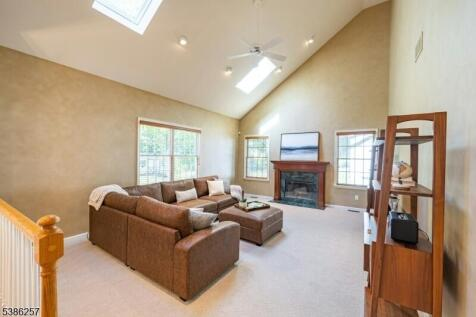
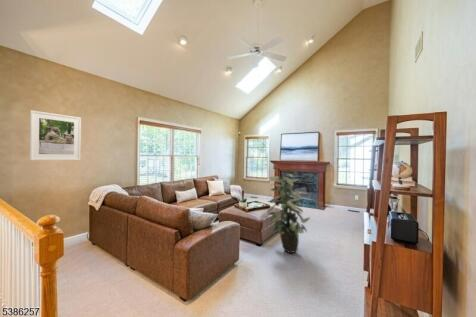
+ indoor plant [266,173,311,254]
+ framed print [29,109,82,161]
